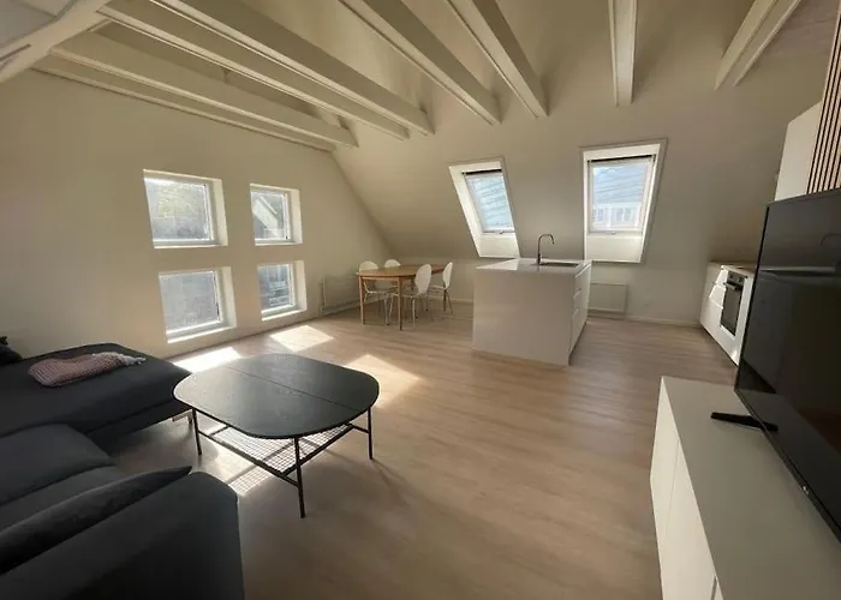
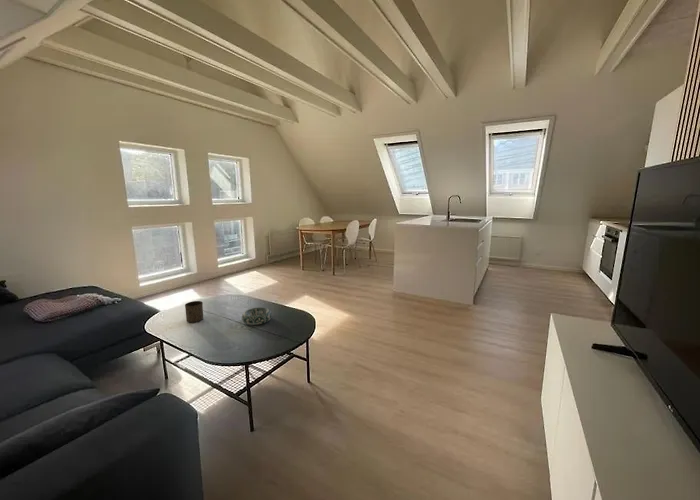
+ decorative bowl [241,306,273,326]
+ cup [184,300,204,324]
